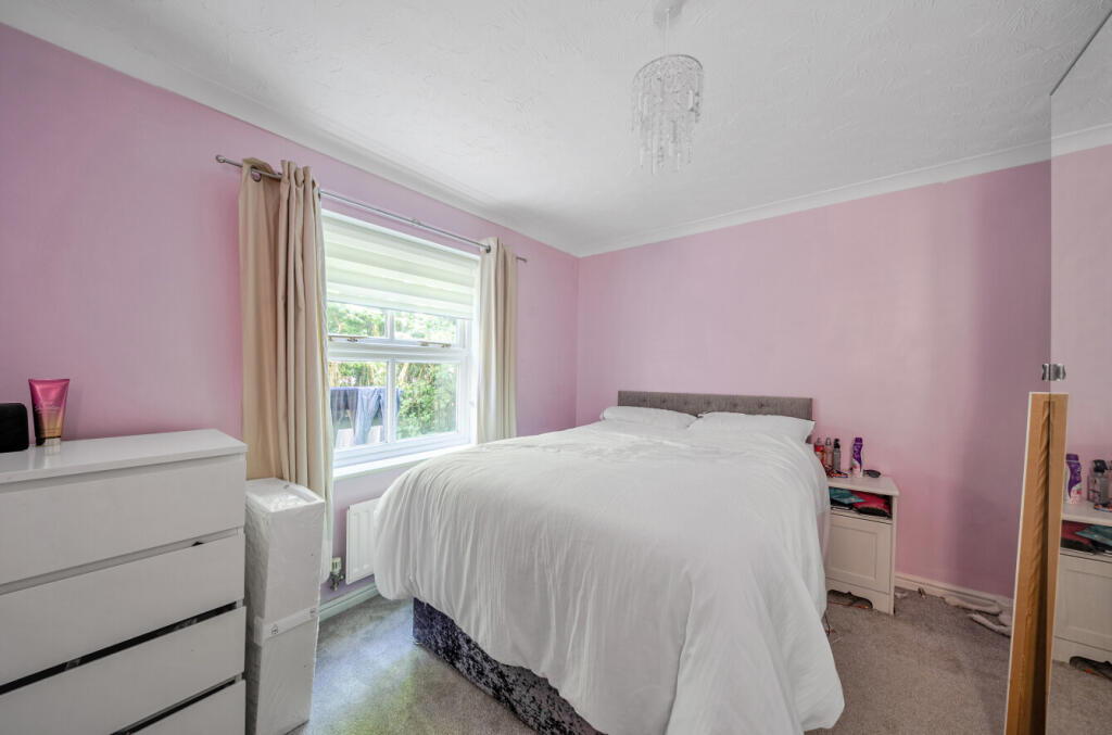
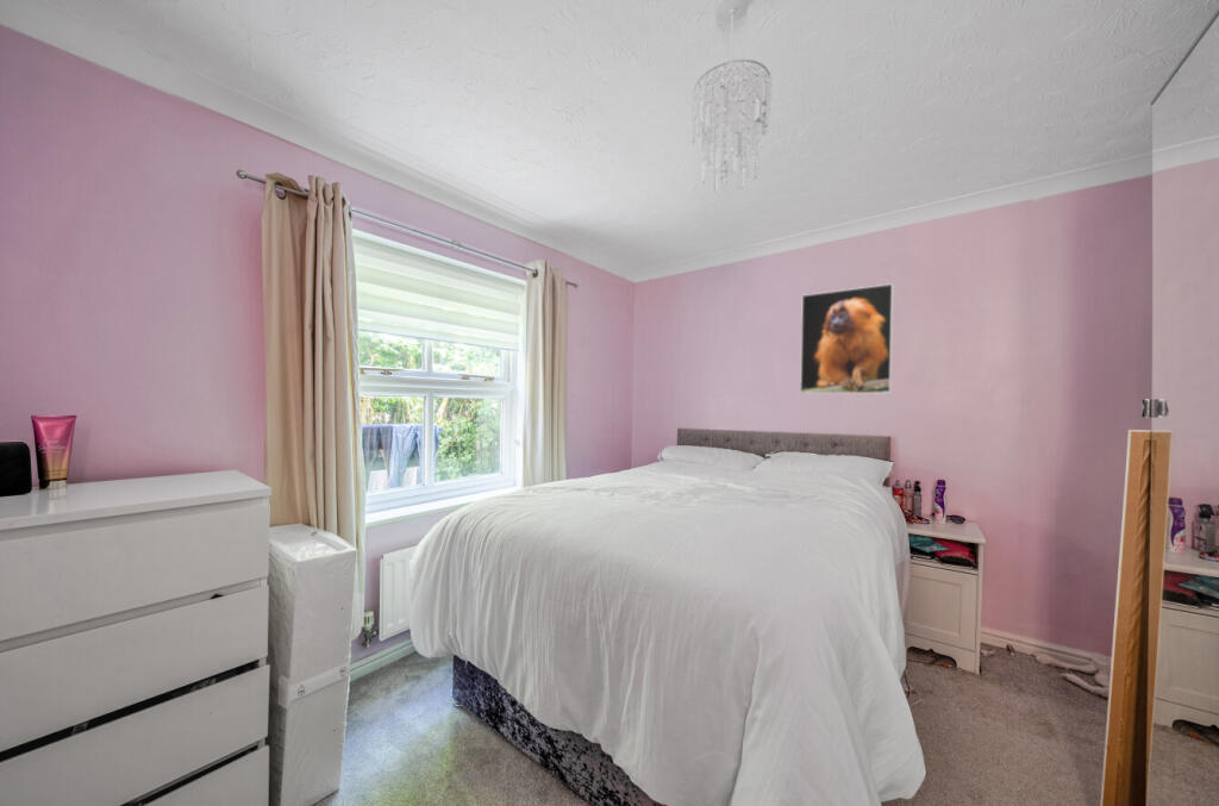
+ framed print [799,282,894,394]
